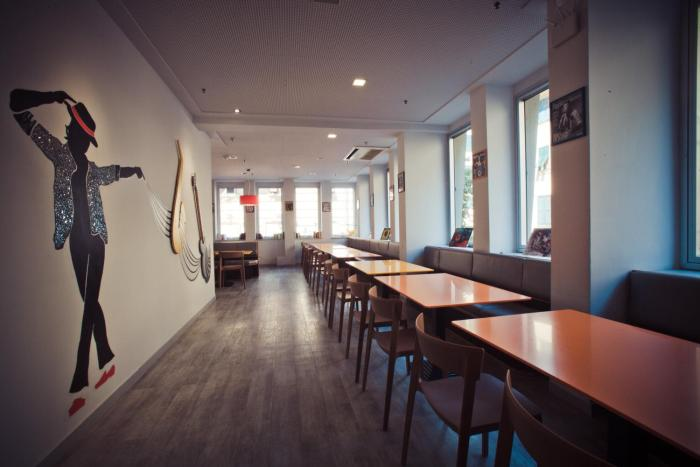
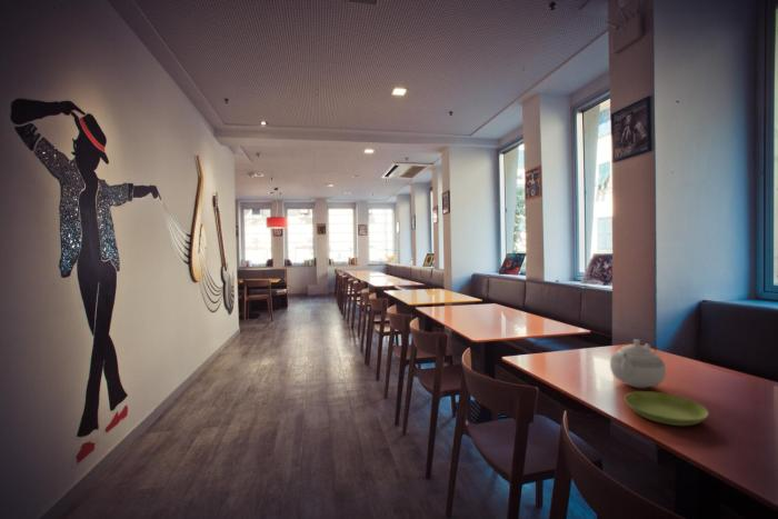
+ saucer [624,390,710,427]
+ teapot [609,338,667,389]
